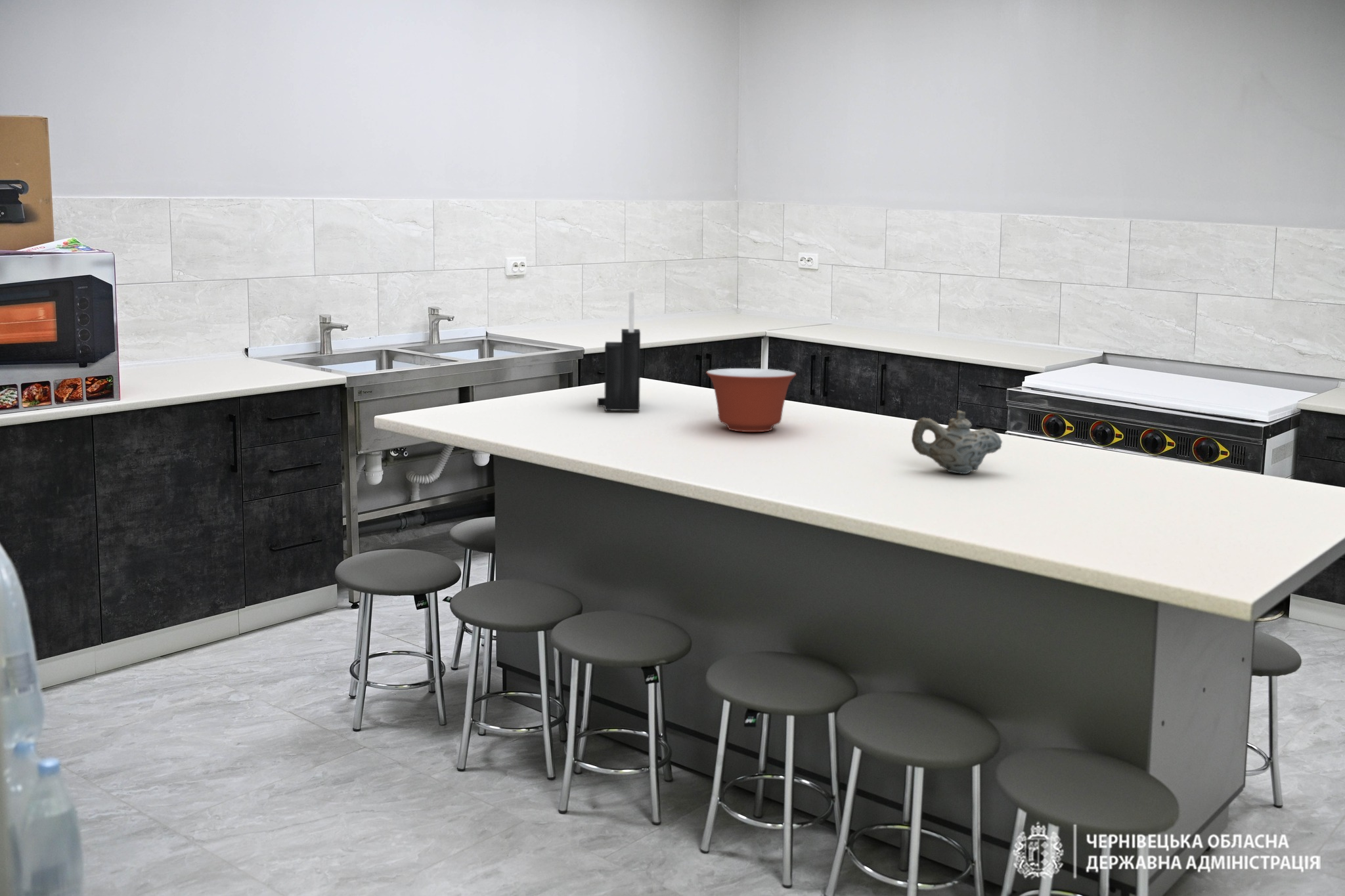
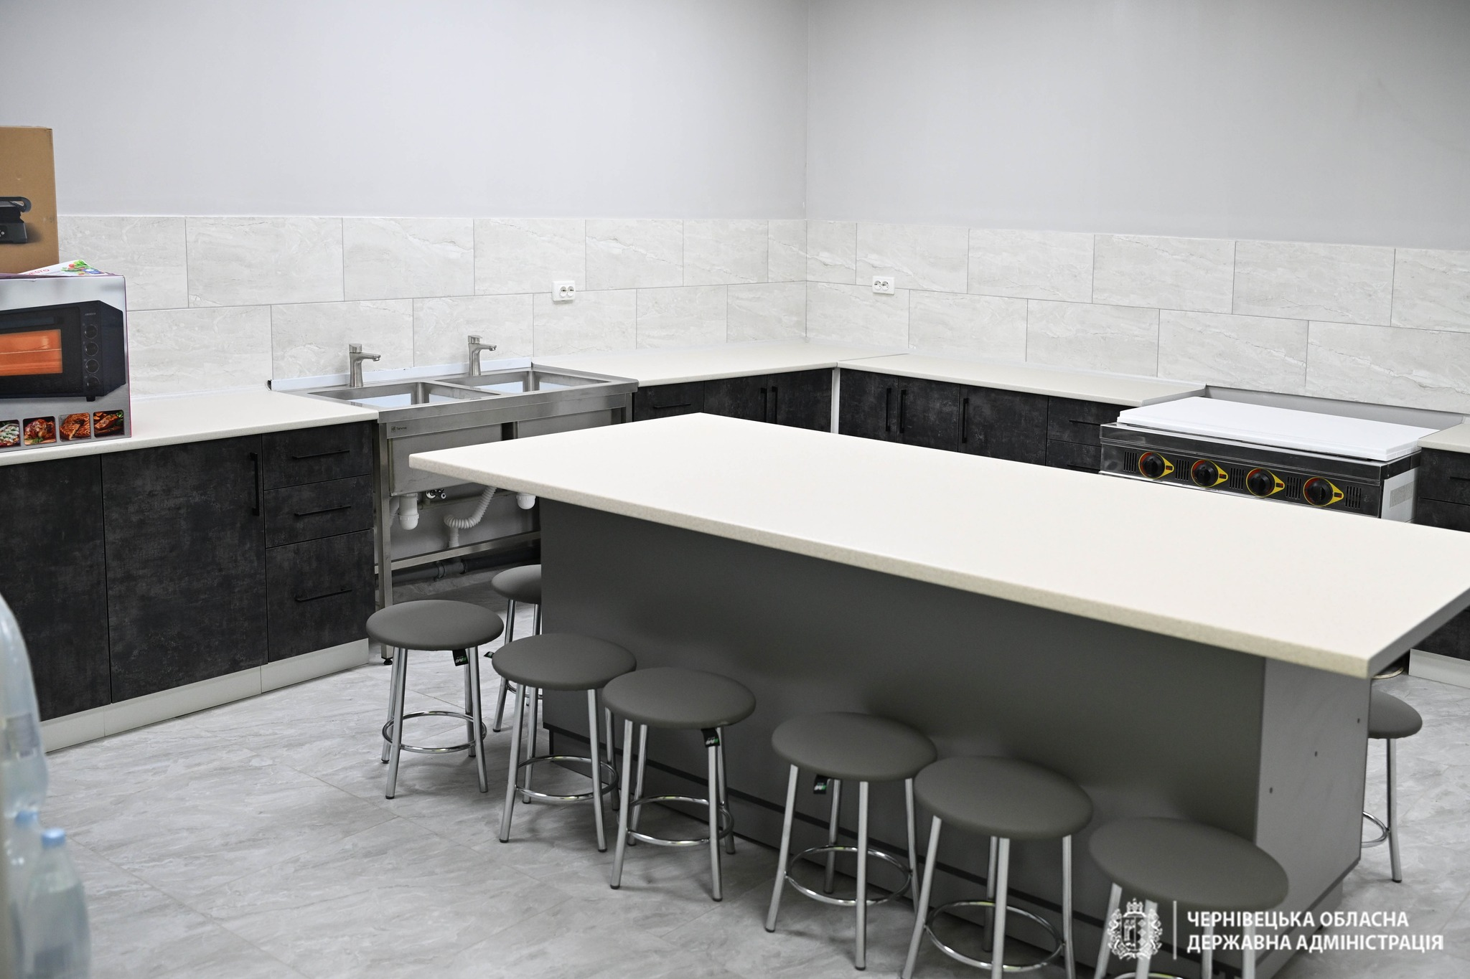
- knife block [597,290,641,412]
- teapot [911,410,1003,475]
- mixing bowl [705,368,797,433]
